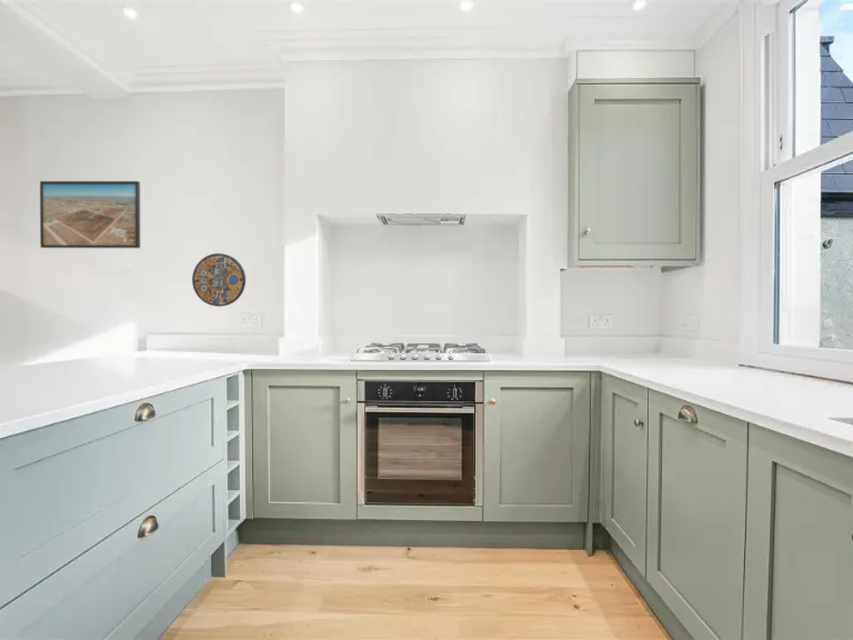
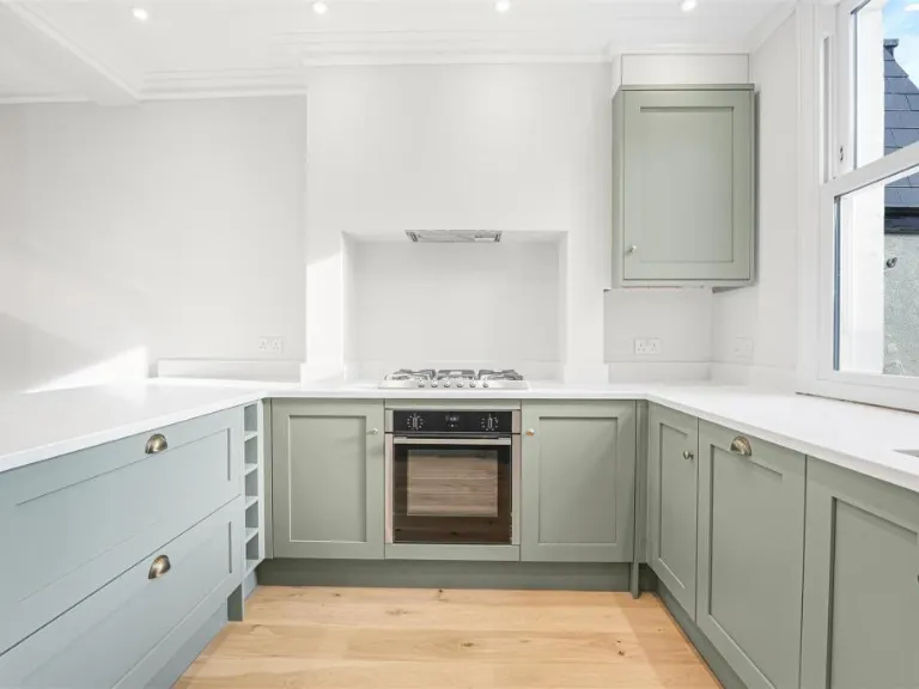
- manhole cover [191,252,247,308]
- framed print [39,180,141,249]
